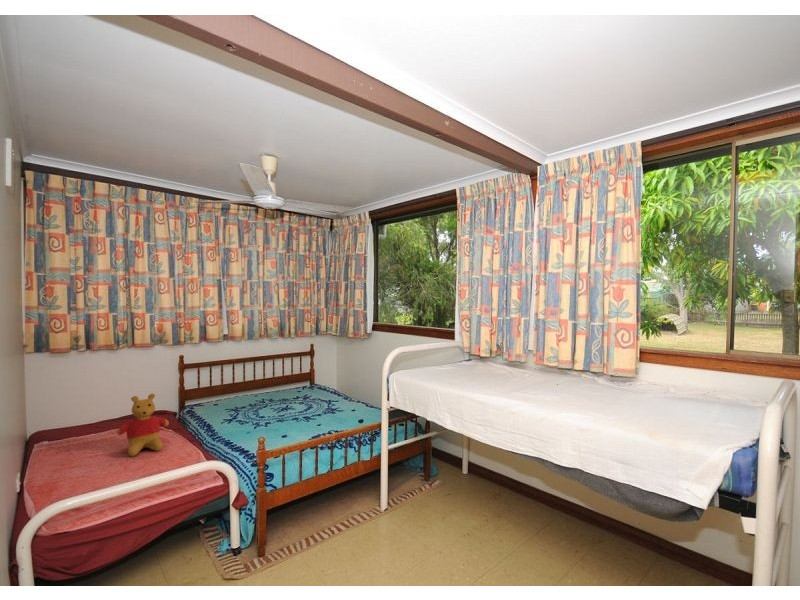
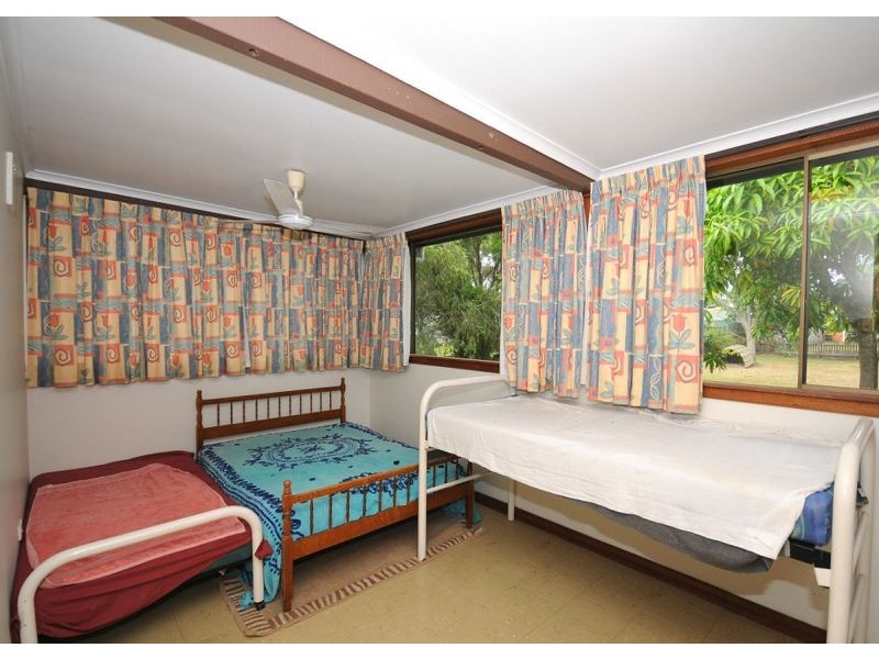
- stuffed bear [115,393,170,457]
